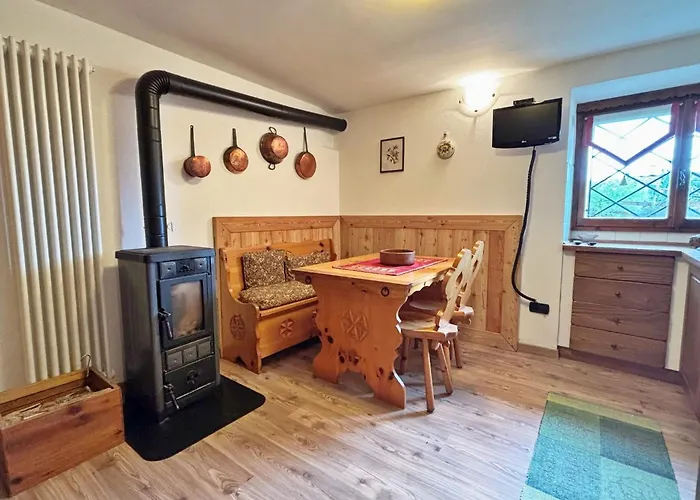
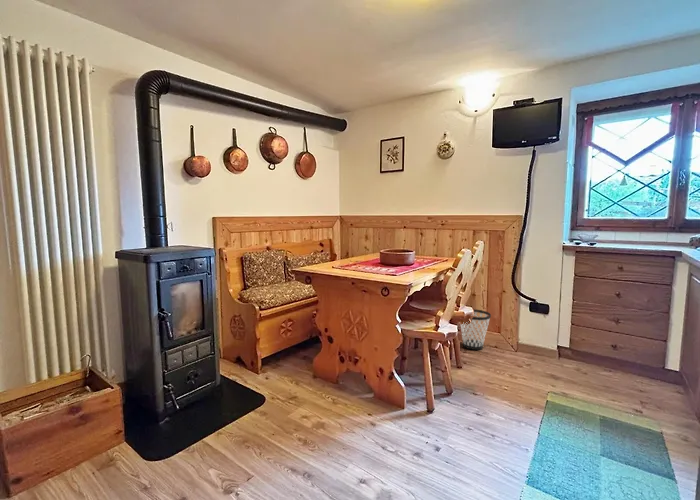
+ wastebasket [459,308,492,351]
